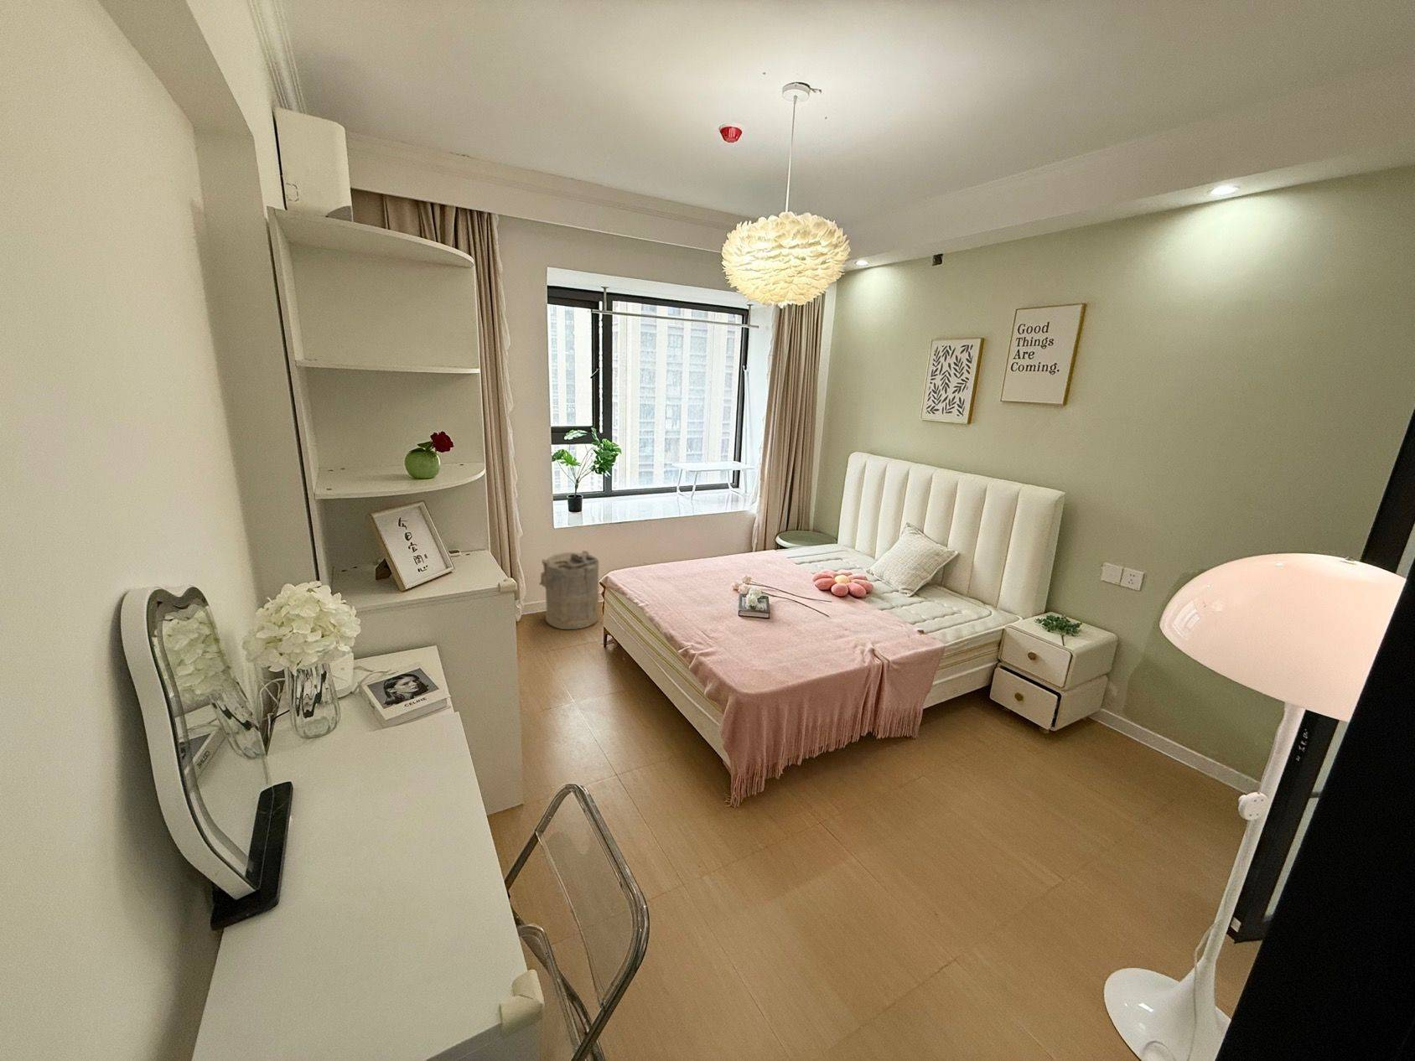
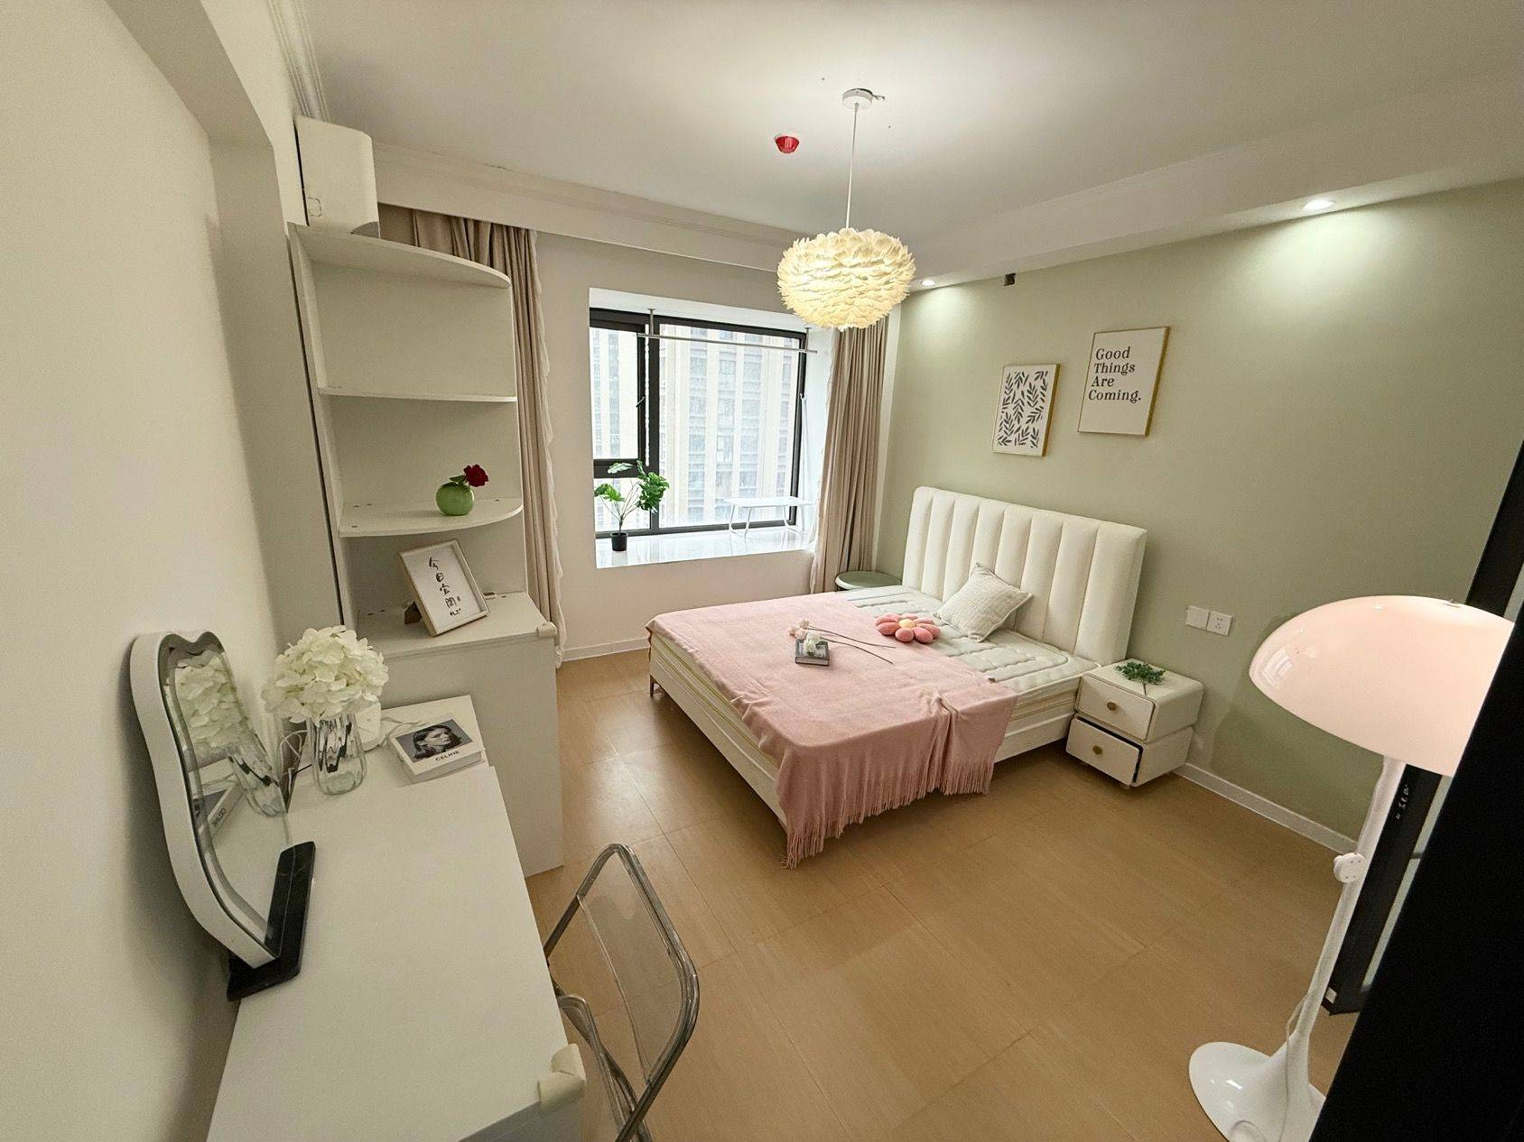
- laundry hamper [538,549,599,630]
